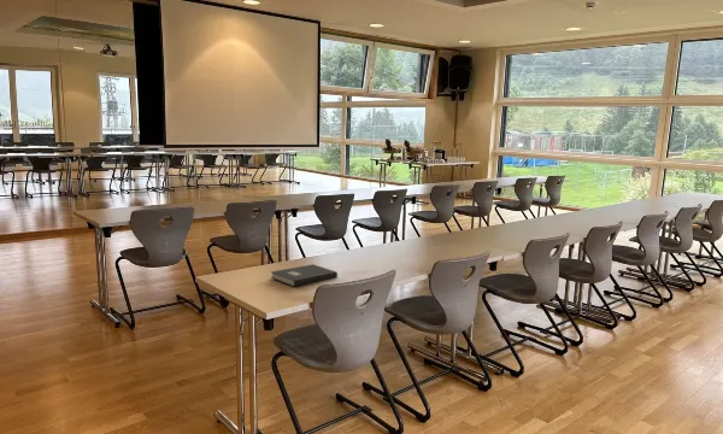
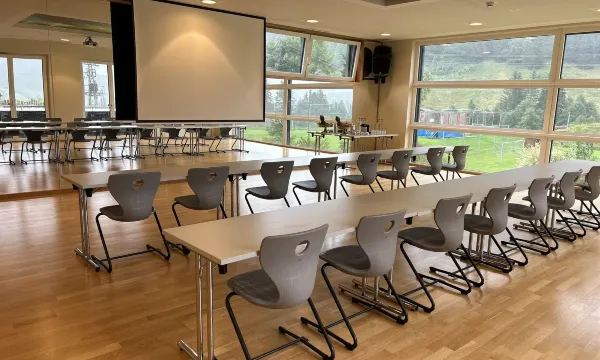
- book [270,264,339,288]
